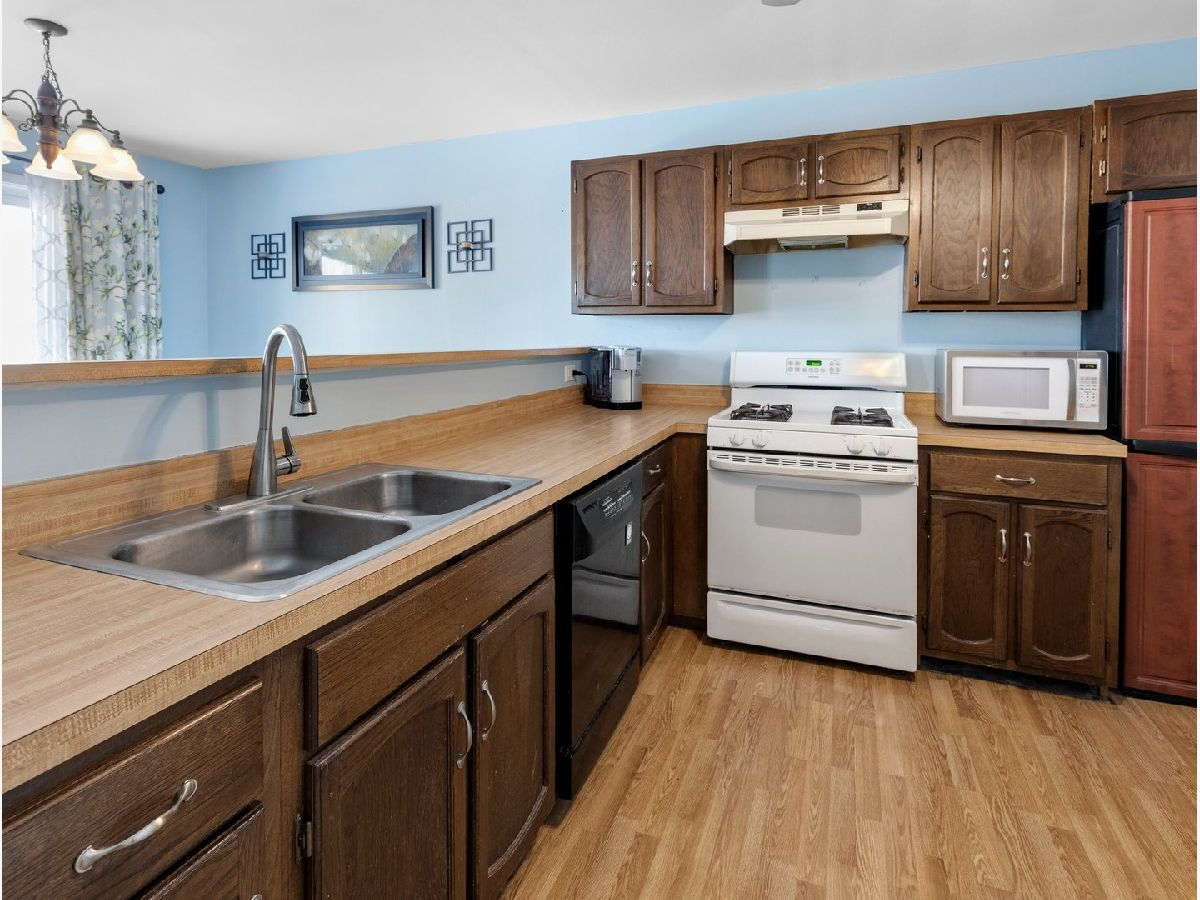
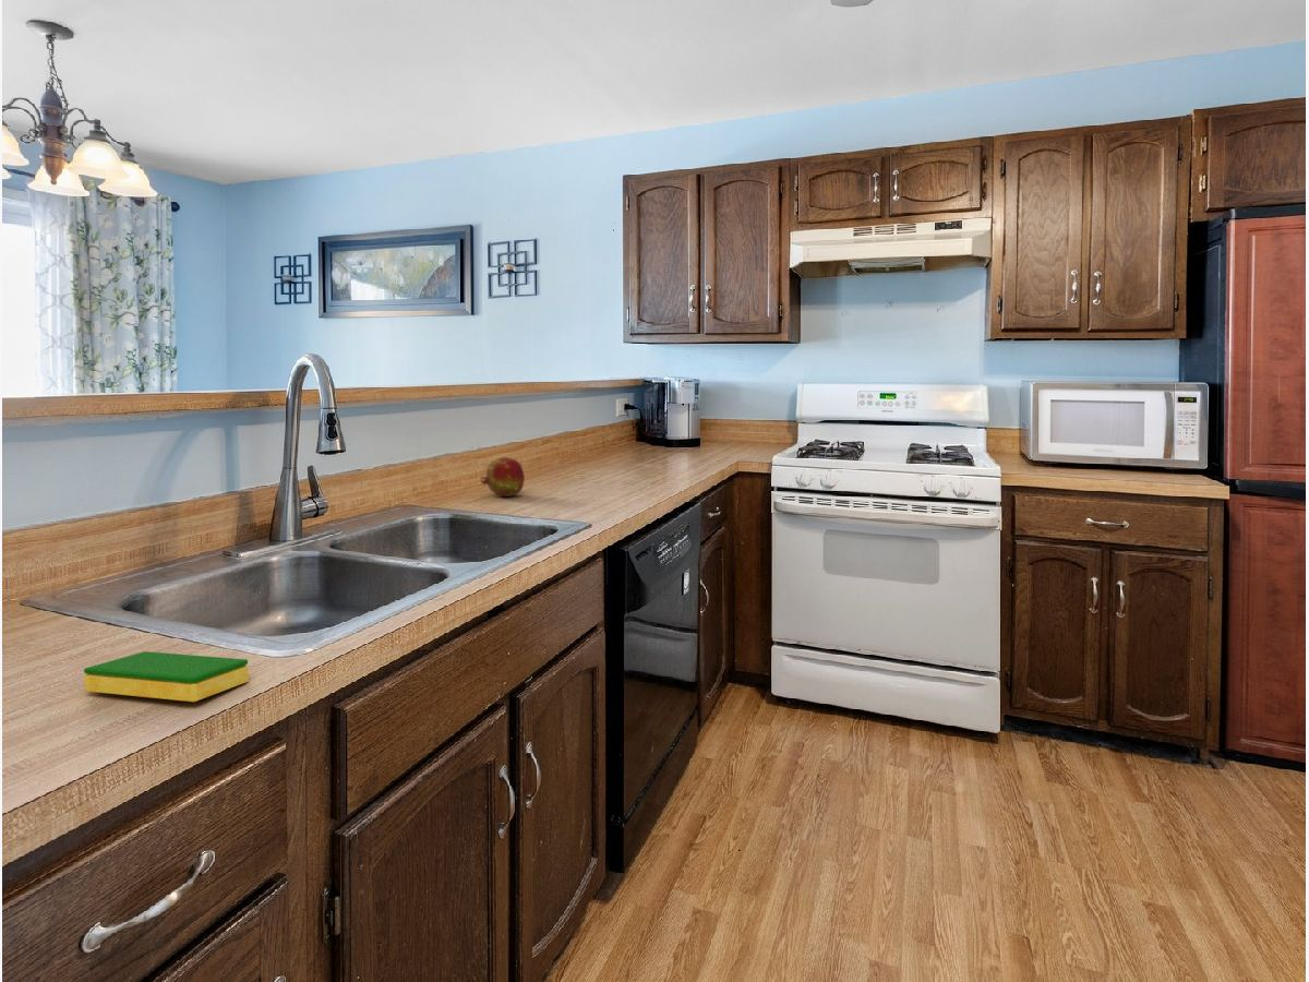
+ fruit [480,456,526,498]
+ dish sponge [83,650,250,703]
